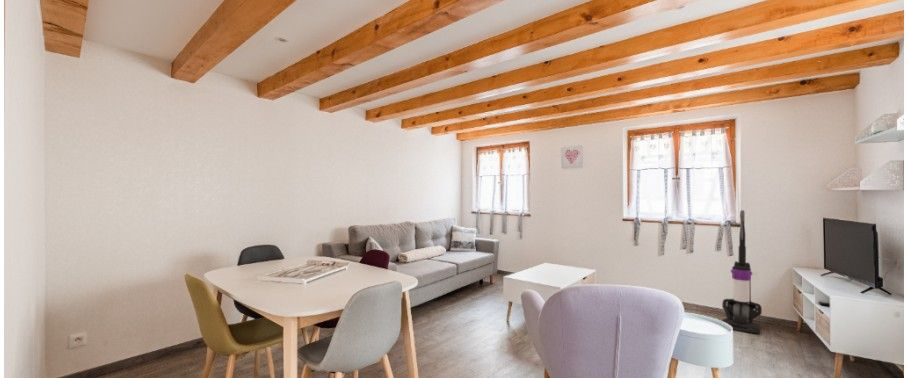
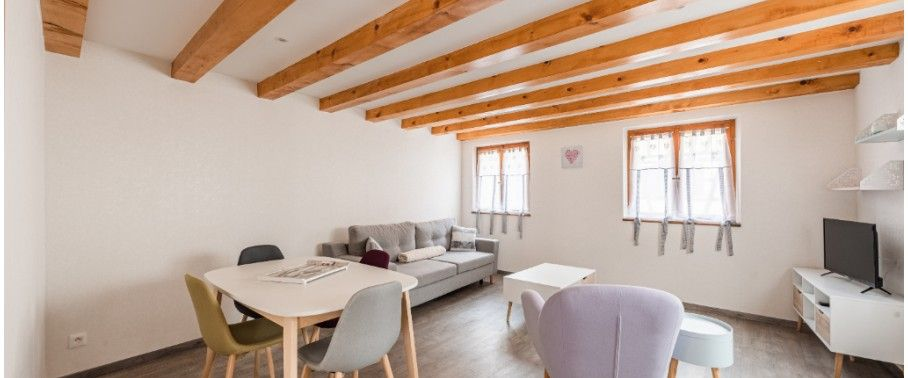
- vacuum cleaner [721,209,763,335]
